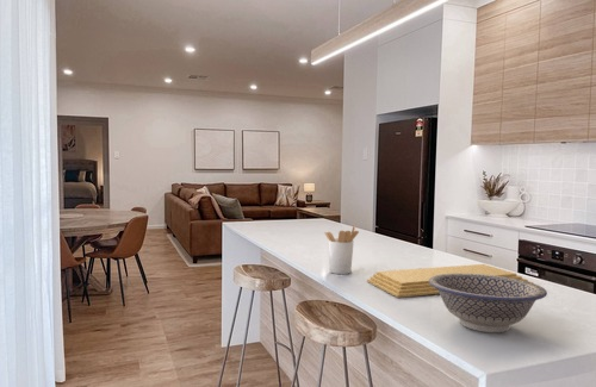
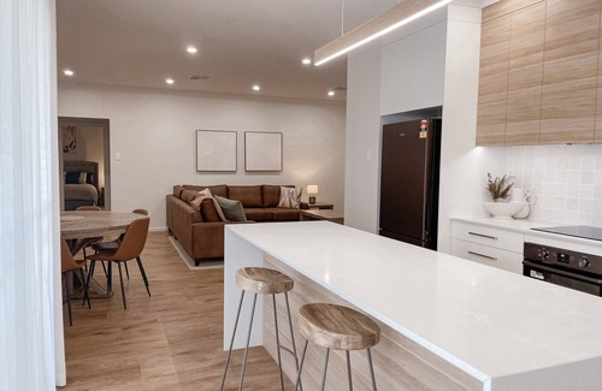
- utensil holder [324,225,360,275]
- cutting board [366,263,535,299]
- bowl [429,274,548,333]
